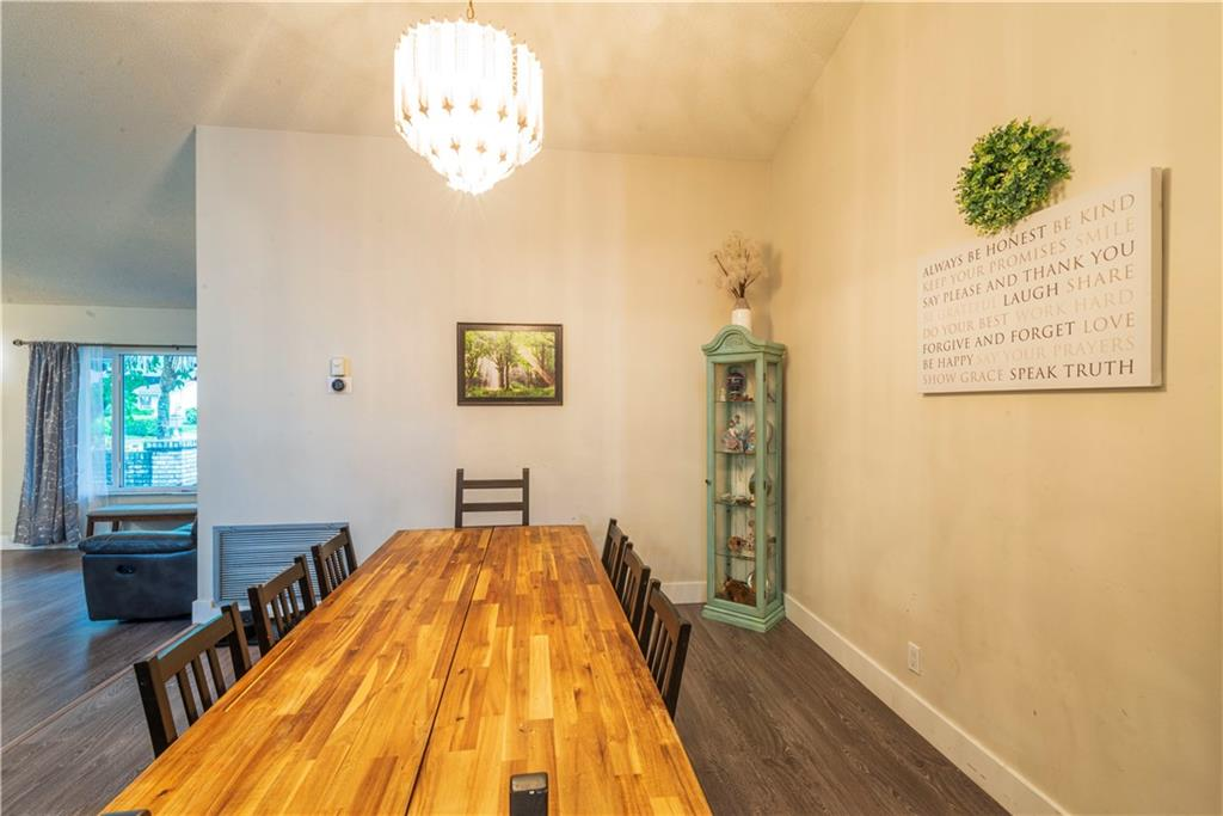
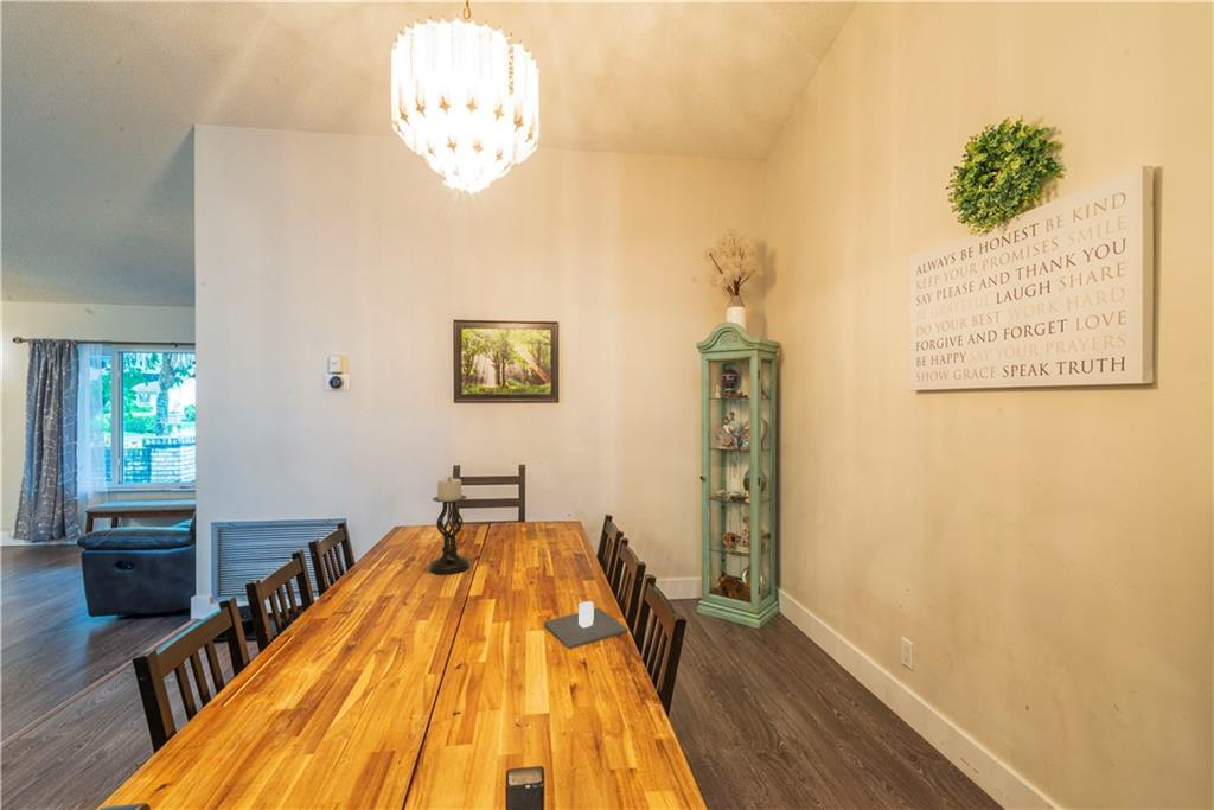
+ candle holder [428,476,472,576]
+ candle [543,600,628,650]
